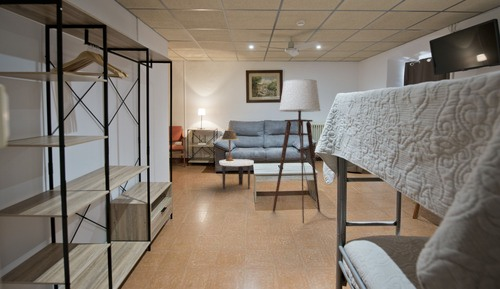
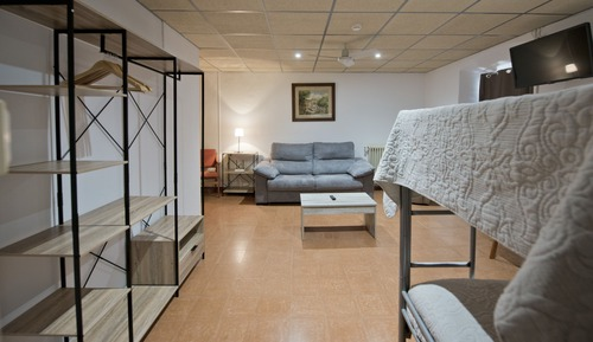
- table lamp [220,127,239,162]
- side table [218,158,255,190]
- floor lamp [272,78,337,224]
